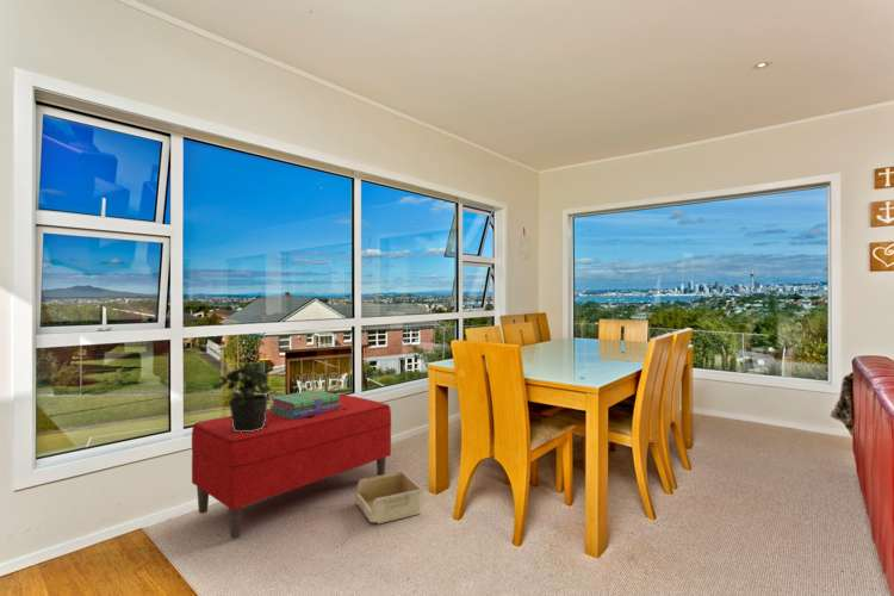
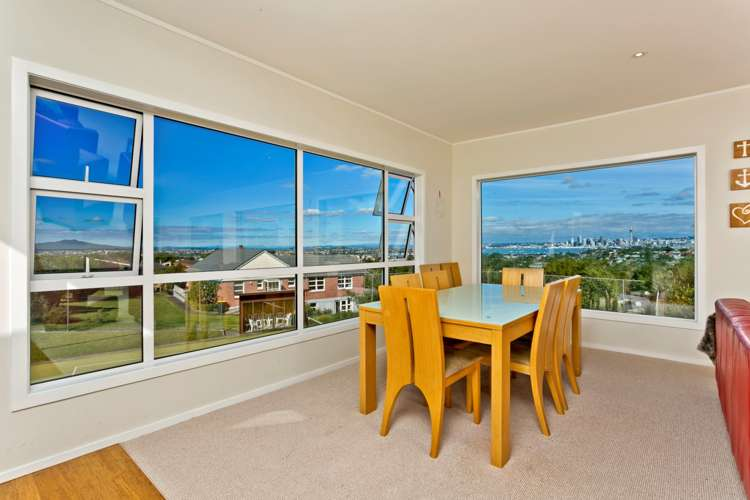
- storage bin [355,471,423,524]
- potted plant [211,360,272,433]
- bench [191,393,392,539]
- stack of books [269,389,341,420]
